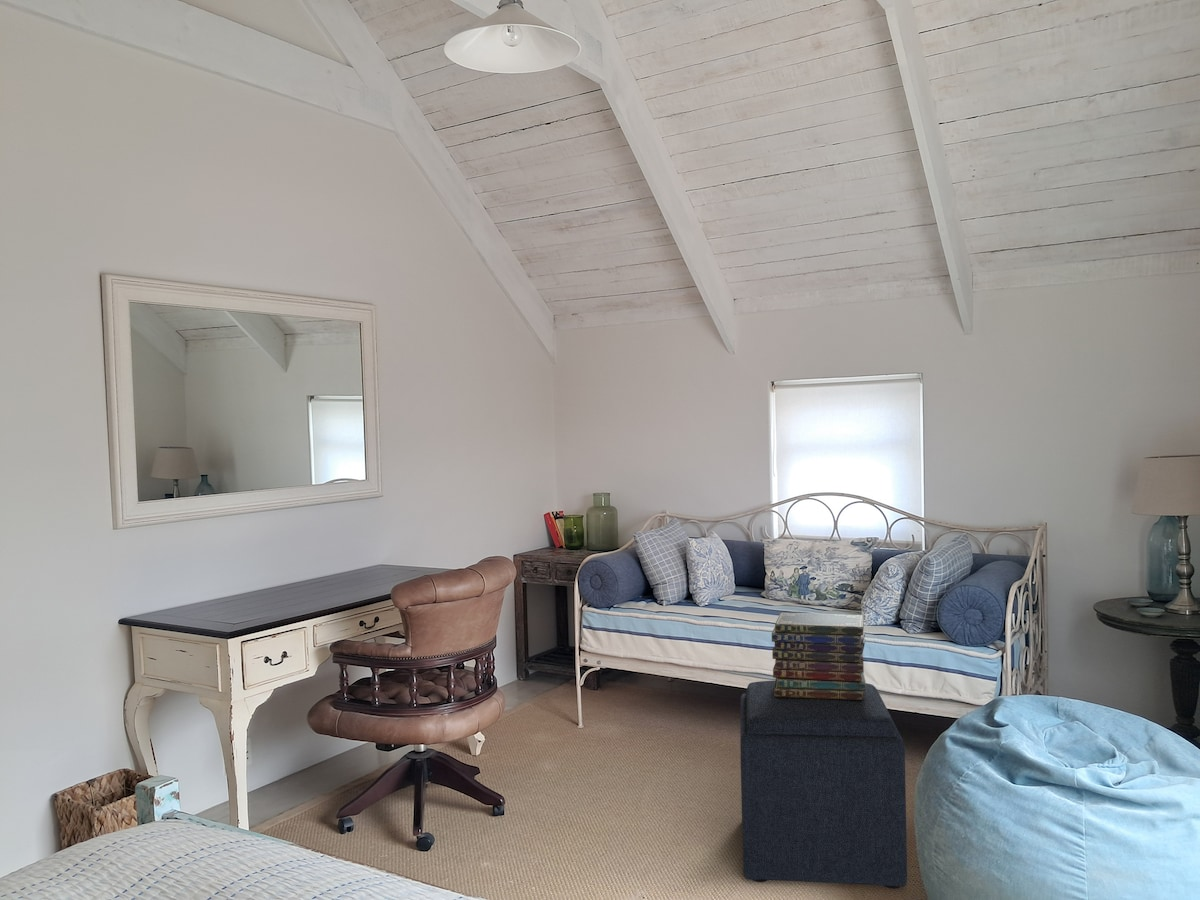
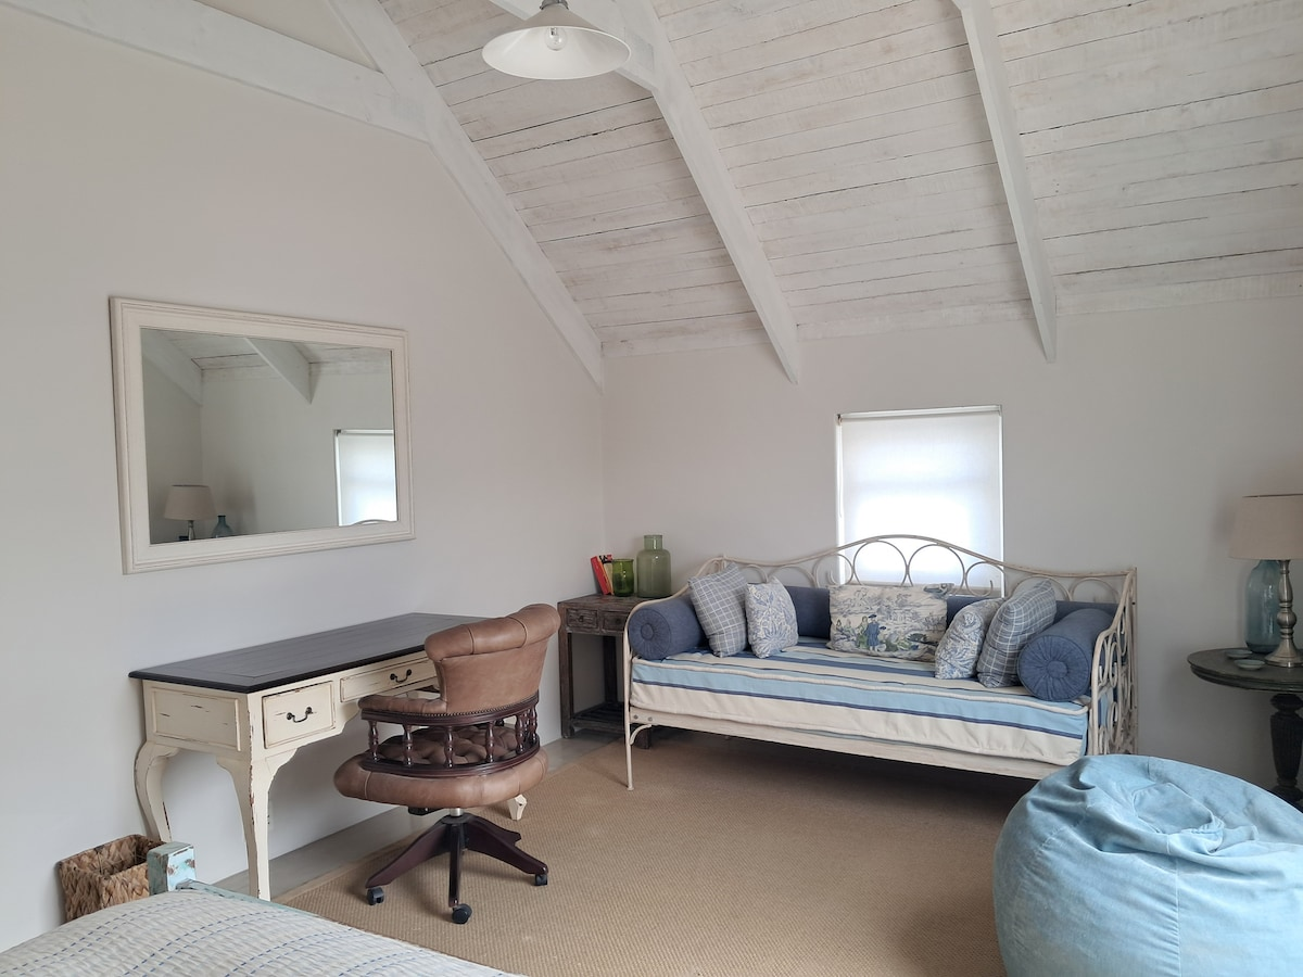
- ottoman [739,680,908,890]
- book stack [771,611,867,700]
